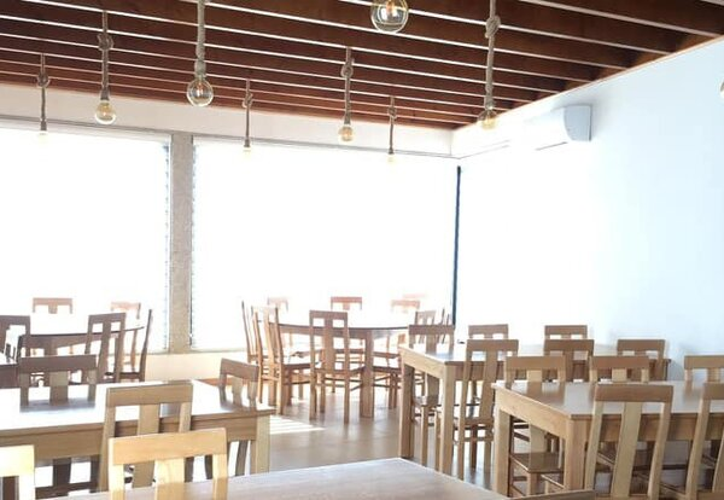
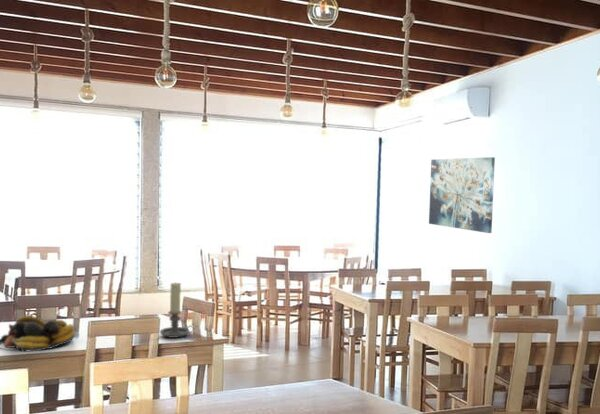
+ candle holder [159,281,195,339]
+ fruit bowl [0,315,76,352]
+ wall art [428,156,496,234]
